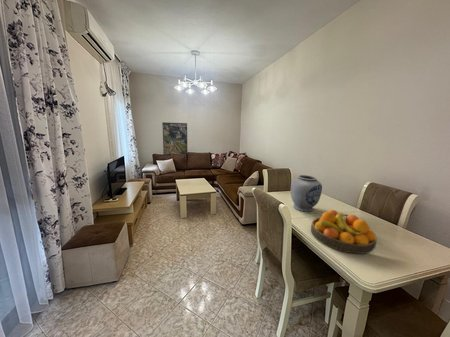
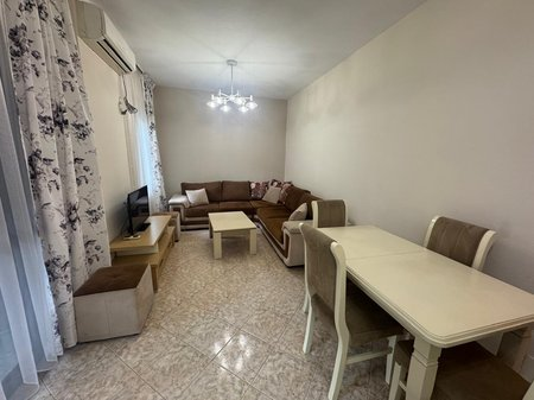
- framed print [161,122,188,156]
- vase [290,174,323,213]
- fruit bowl [310,209,377,255]
